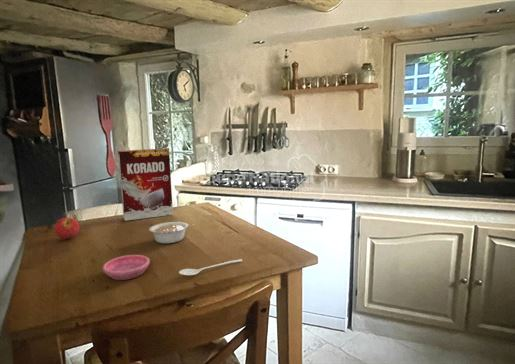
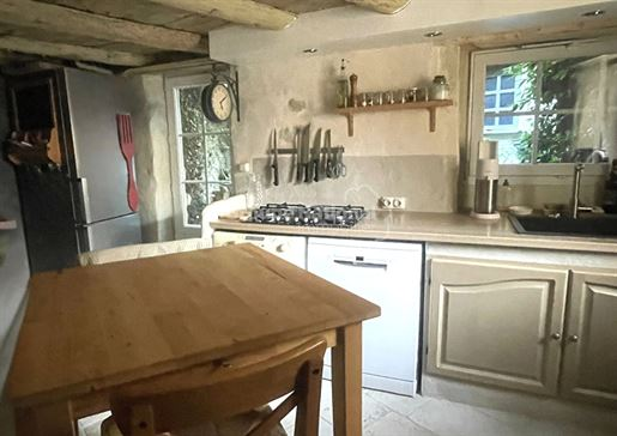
- cereal box [117,147,174,222]
- legume [148,221,193,245]
- fruit [54,217,80,240]
- saucer [102,254,151,281]
- stirrer [178,258,243,276]
